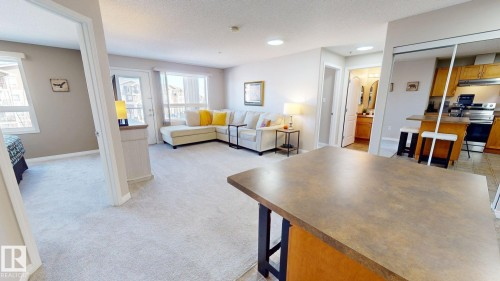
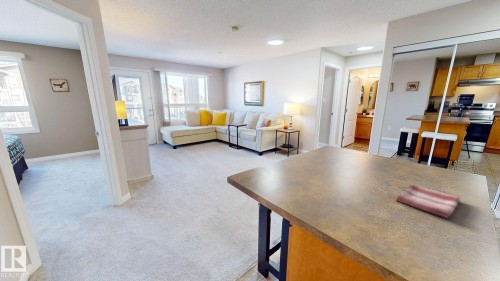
+ dish towel [394,183,461,219]
